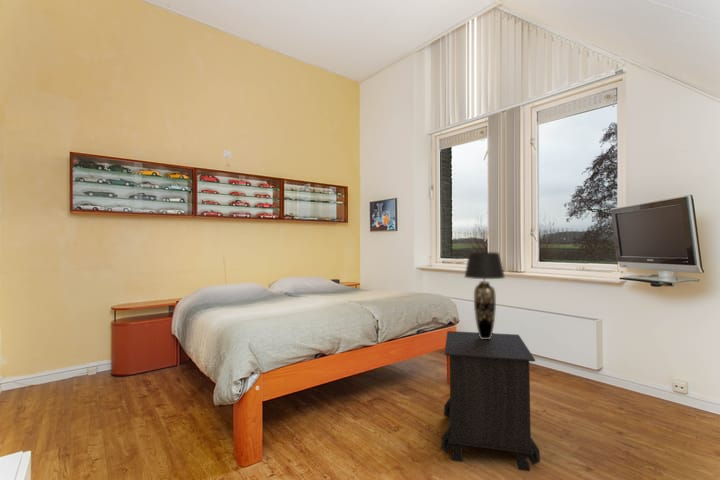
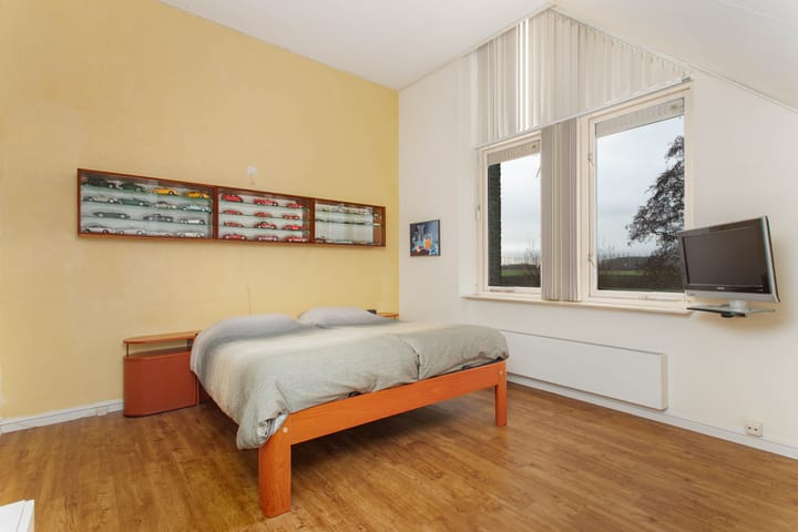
- nightstand [440,330,541,472]
- table lamp [463,251,506,339]
